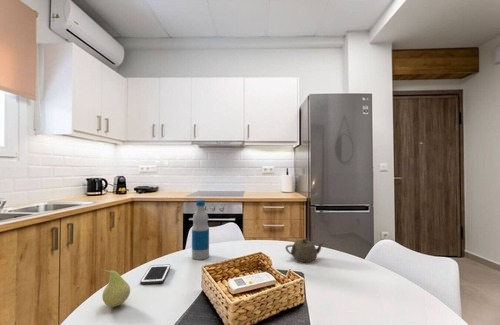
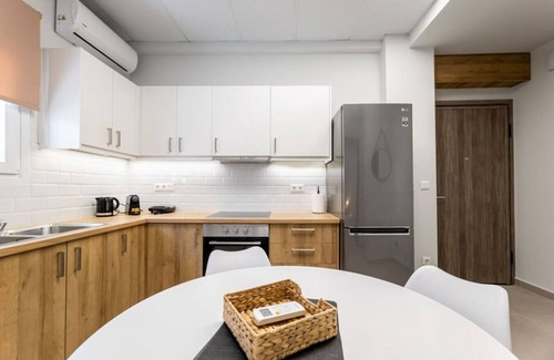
- cell phone [139,263,171,285]
- teapot [285,237,326,263]
- bottle [191,199,210,261]
- fruit [100,268,131,308]
